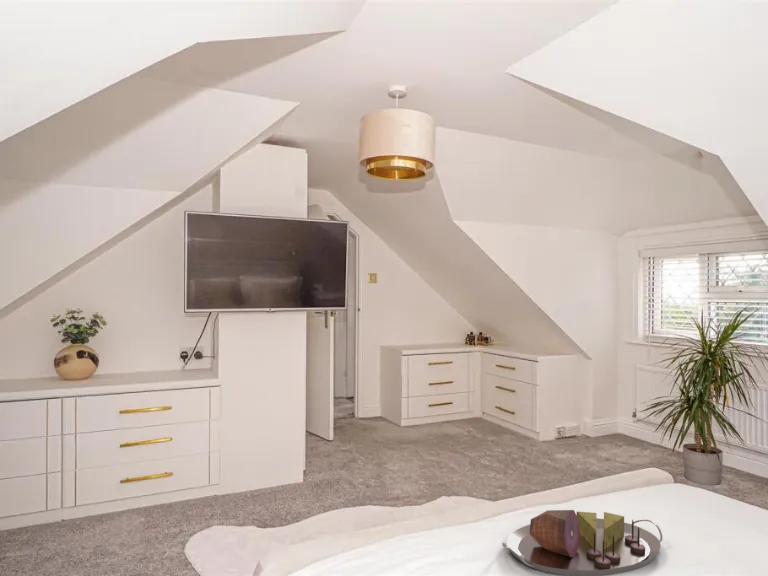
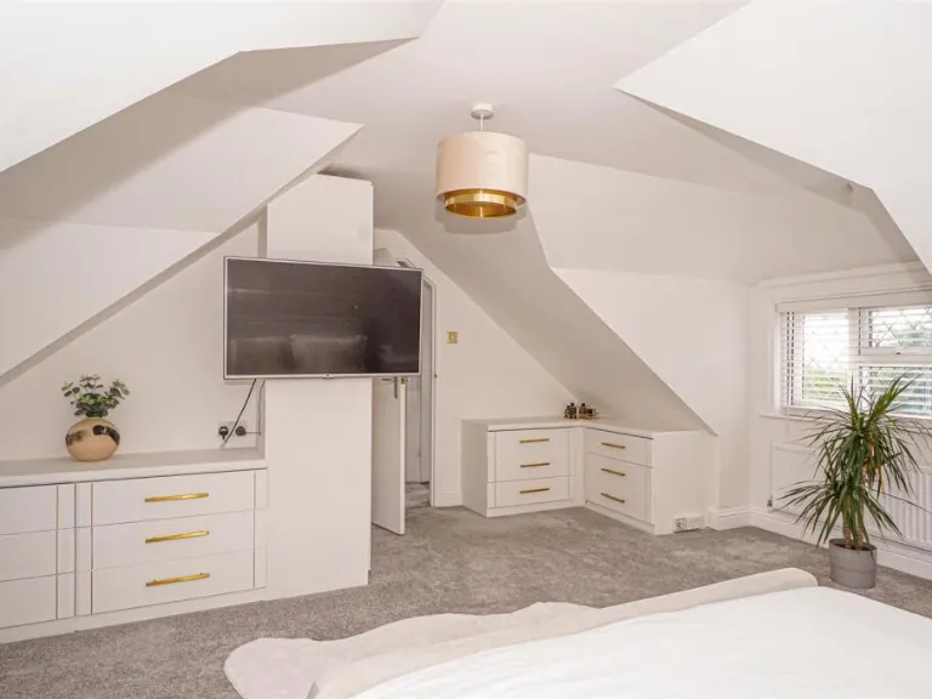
- serving tray [501,509,663,576]
